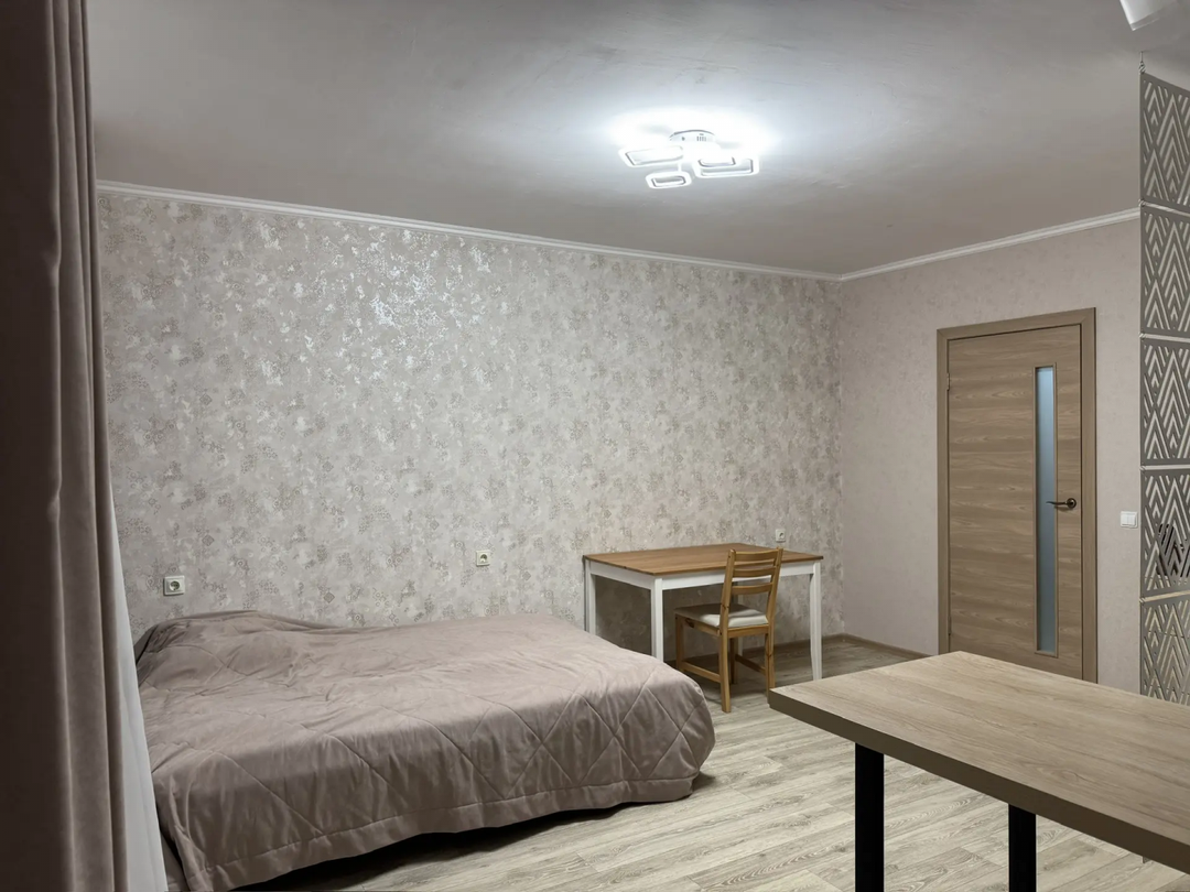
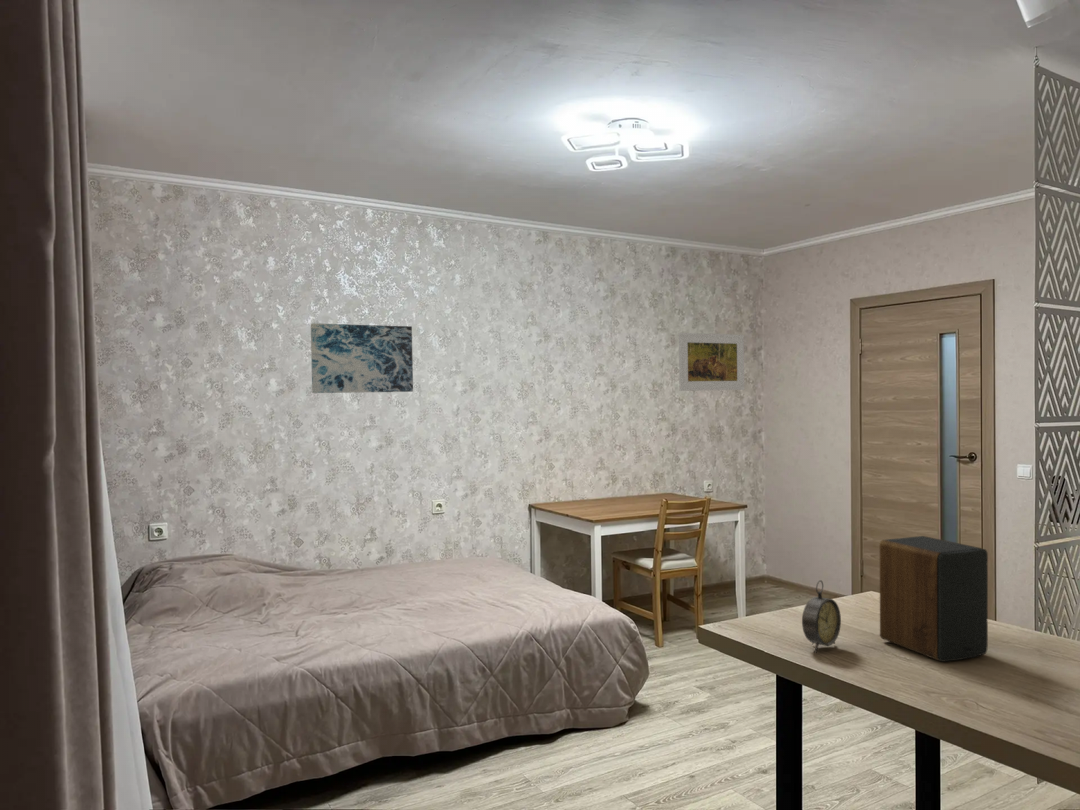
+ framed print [678,332,745,392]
+ speaker [879,535,989,663]
+ wall art [310,322,414,394]
+ alarm clock [801,579,842,654]
